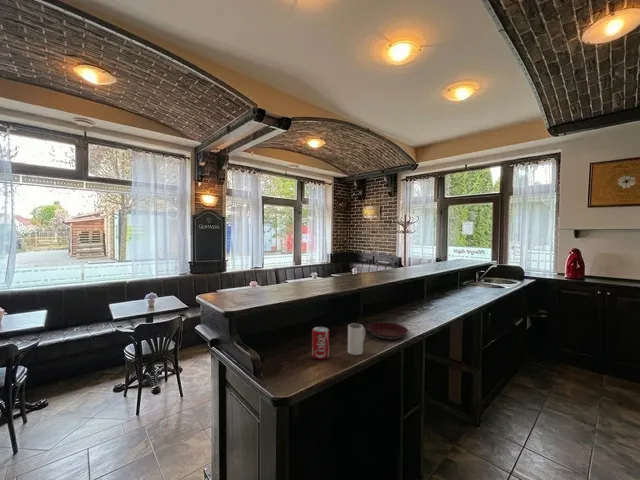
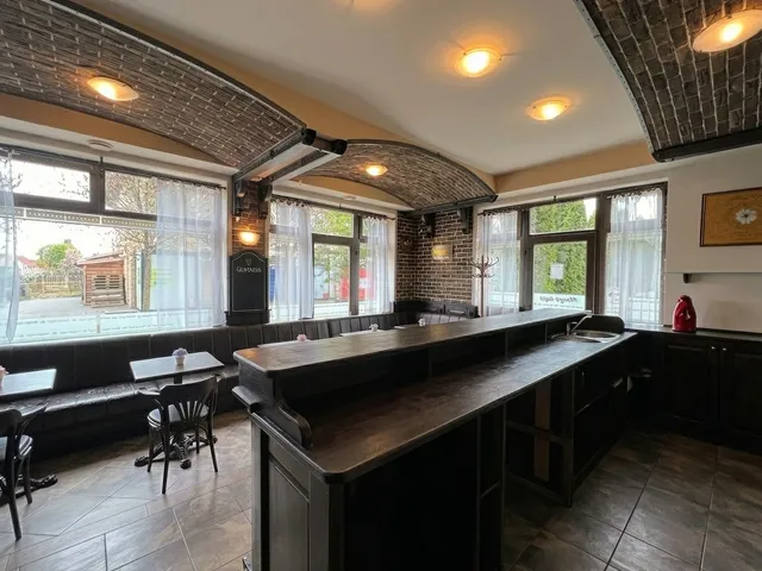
- plate [366,322,409,341]
- beverage can [311,326,330,360]
- mug [347,323,366,356]
